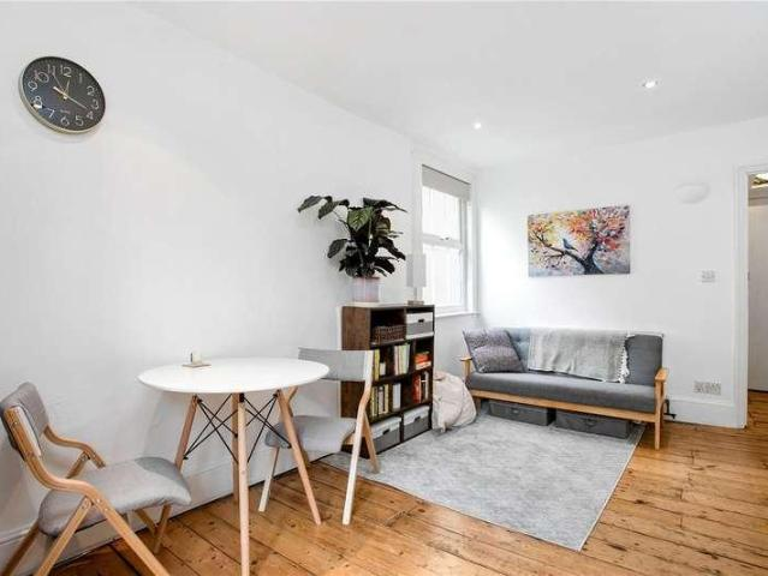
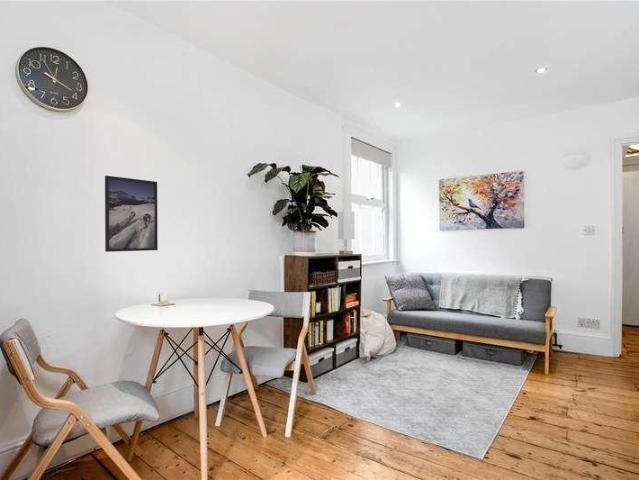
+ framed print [104,175,159,253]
